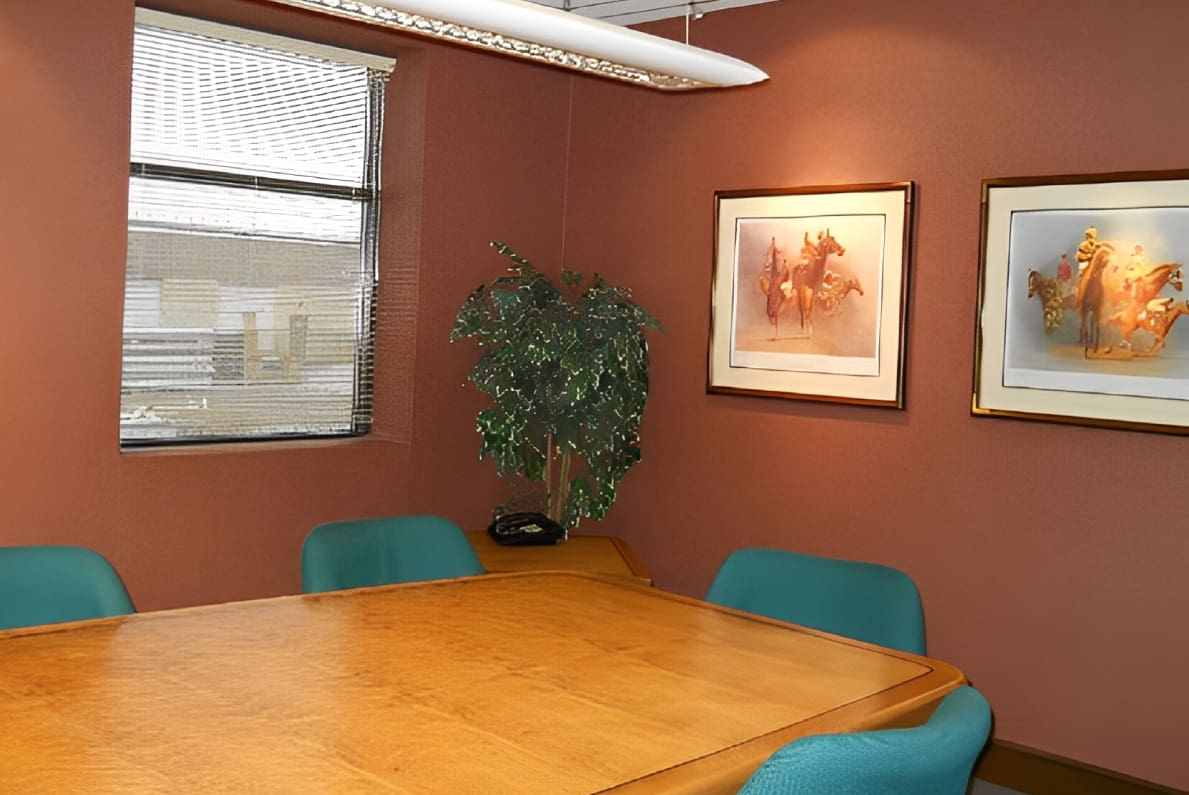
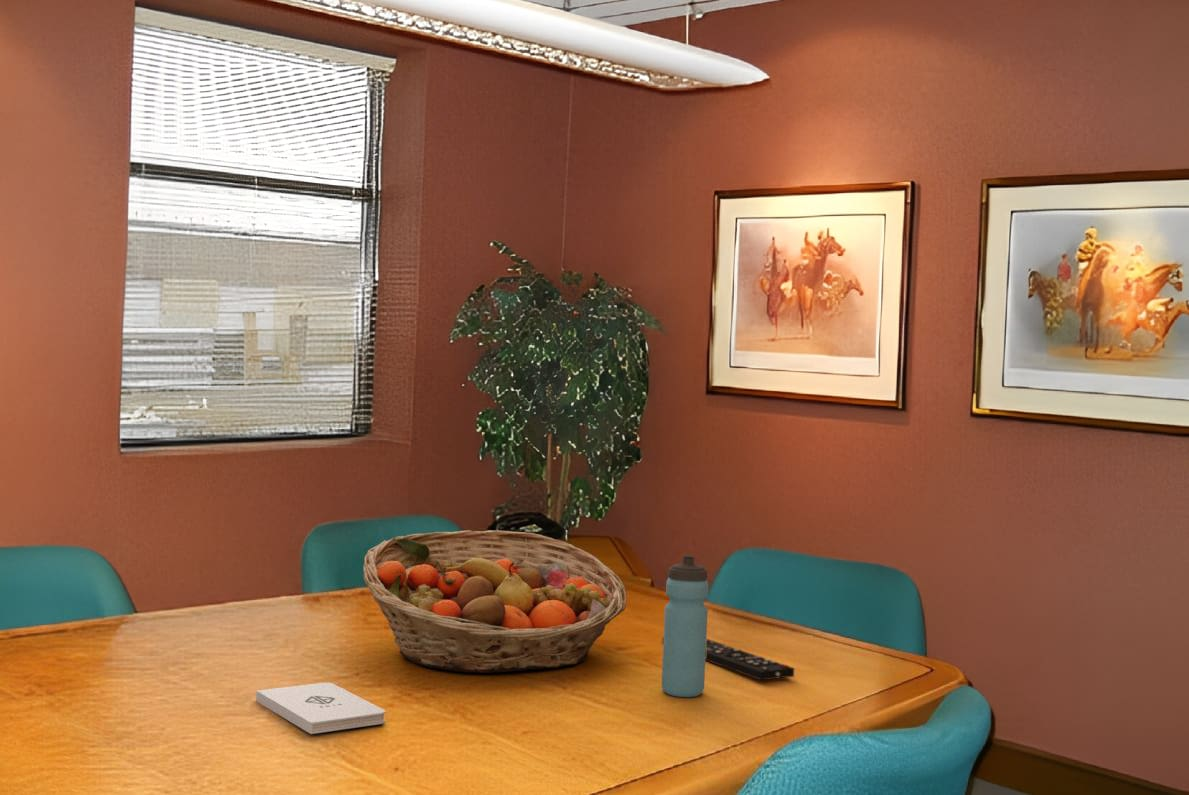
+ water bottle [661,554,709,698]
+ fruit basket [362,529,628,674]
+ remote control [661,636,795,681]
+ notepad [255,682,386,735]
